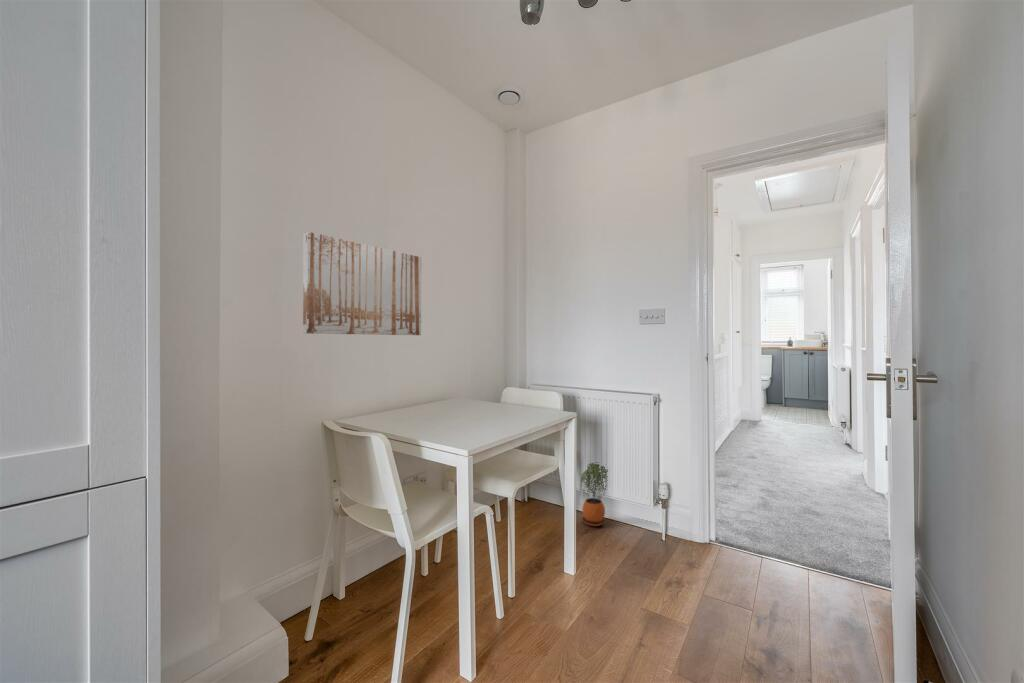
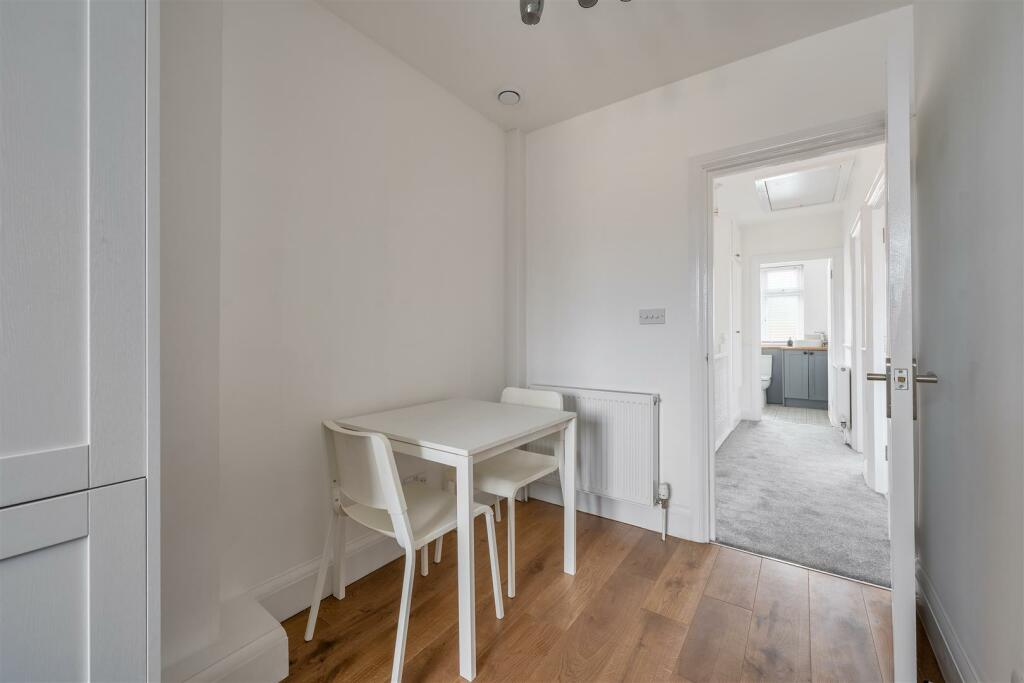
- potted plant [579,462,608,527]
- wall art [302,231,422,336]
